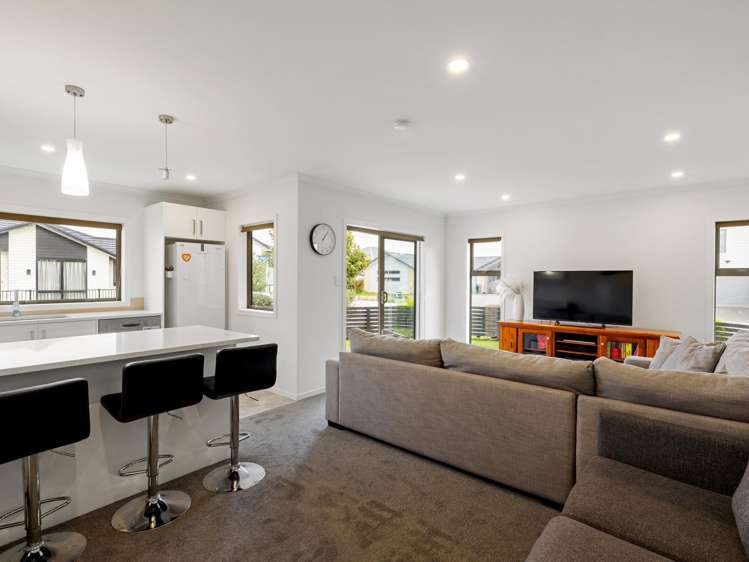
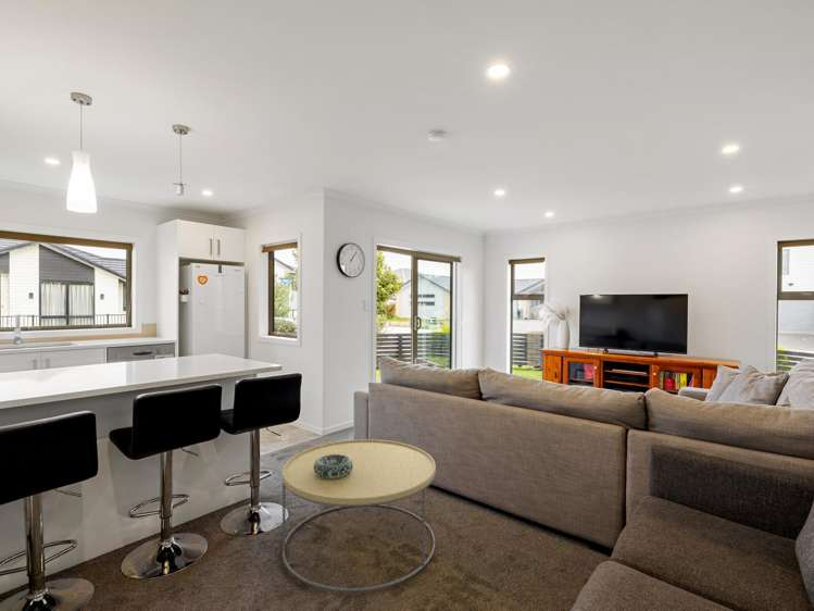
+ decorative bowl [313,454,353,478]
+ coffee table [281,438,437,593]
